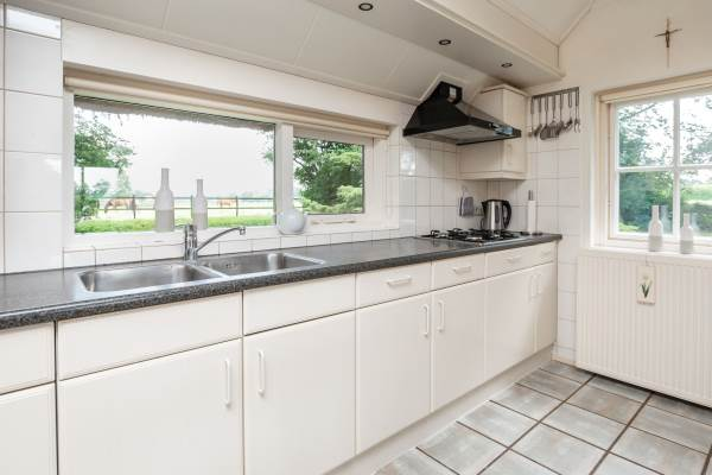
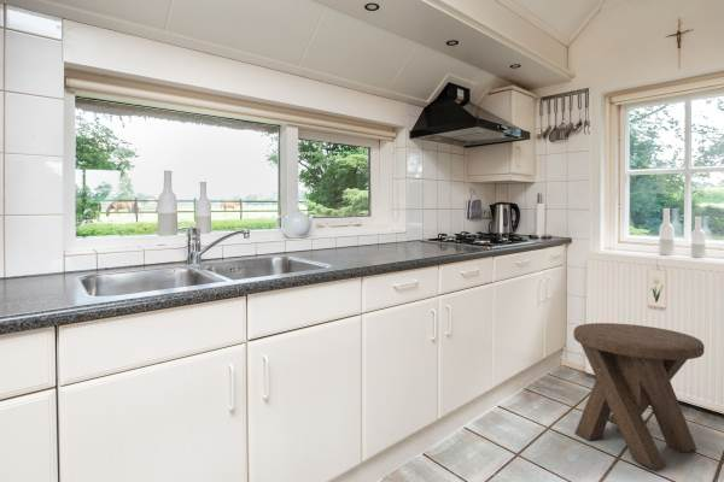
+ music stool [572,322,706,471]
